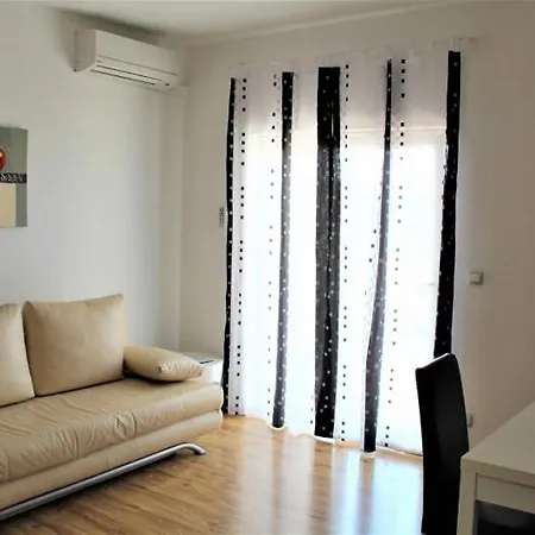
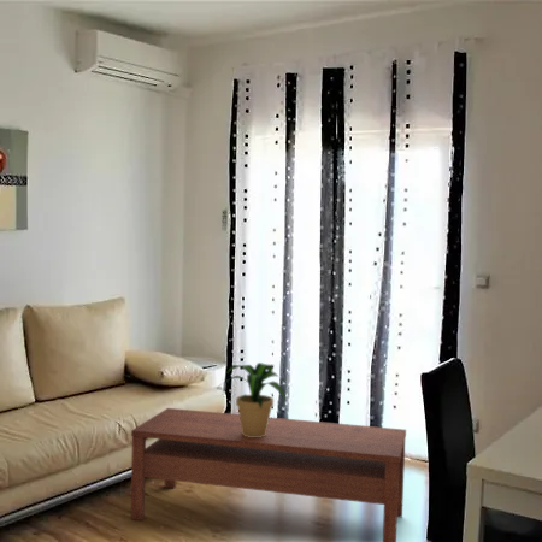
+ coffee table [130,407,407,542]
+ potted plant [216,361,287,437]
